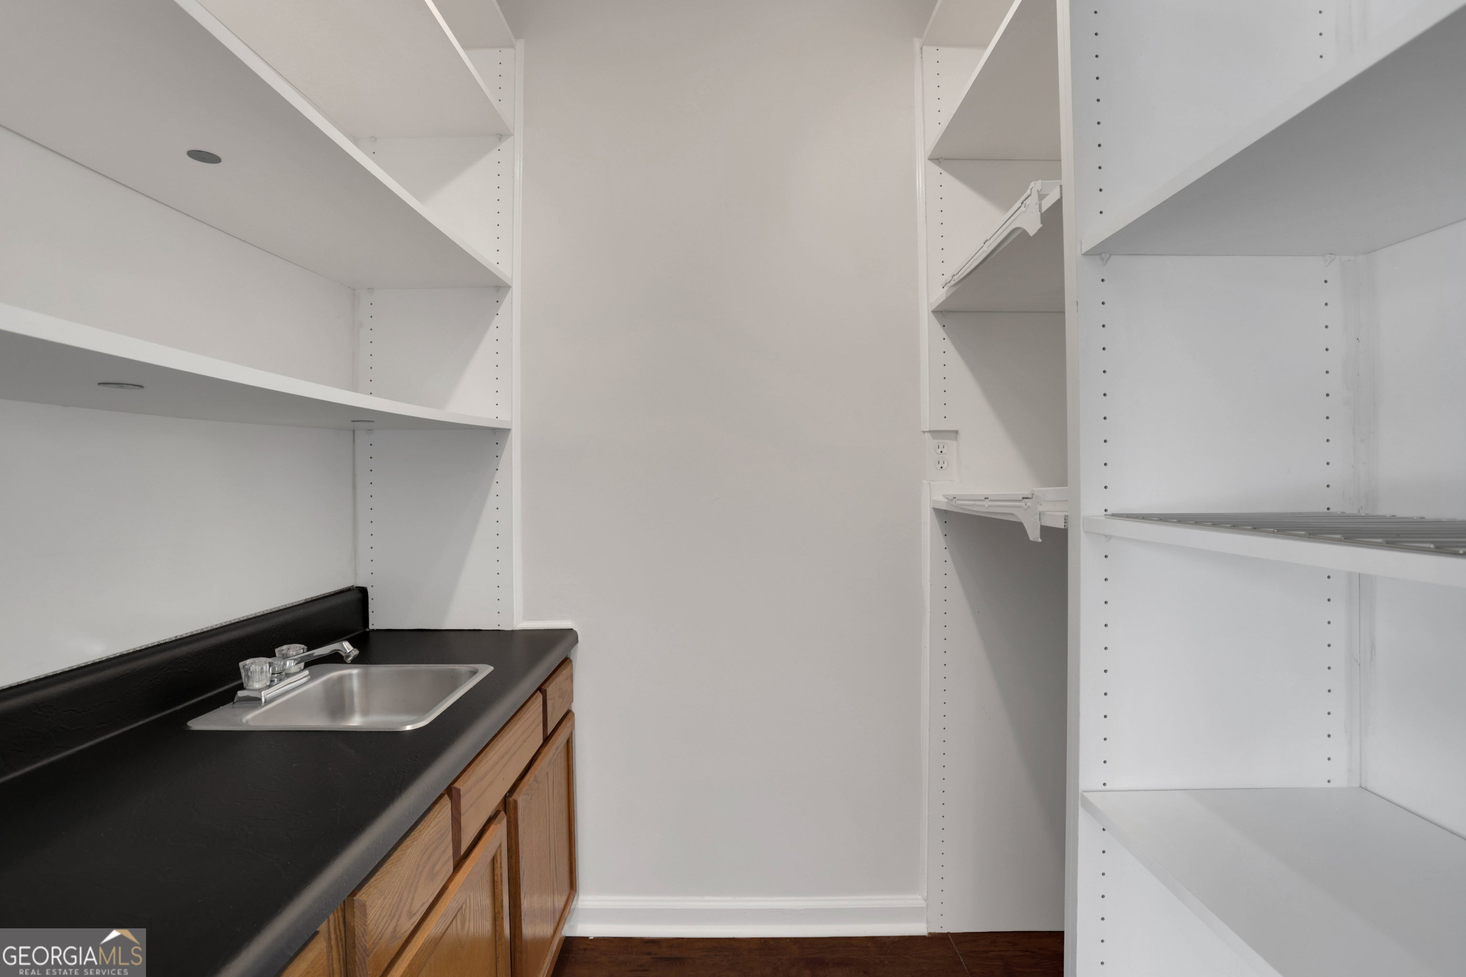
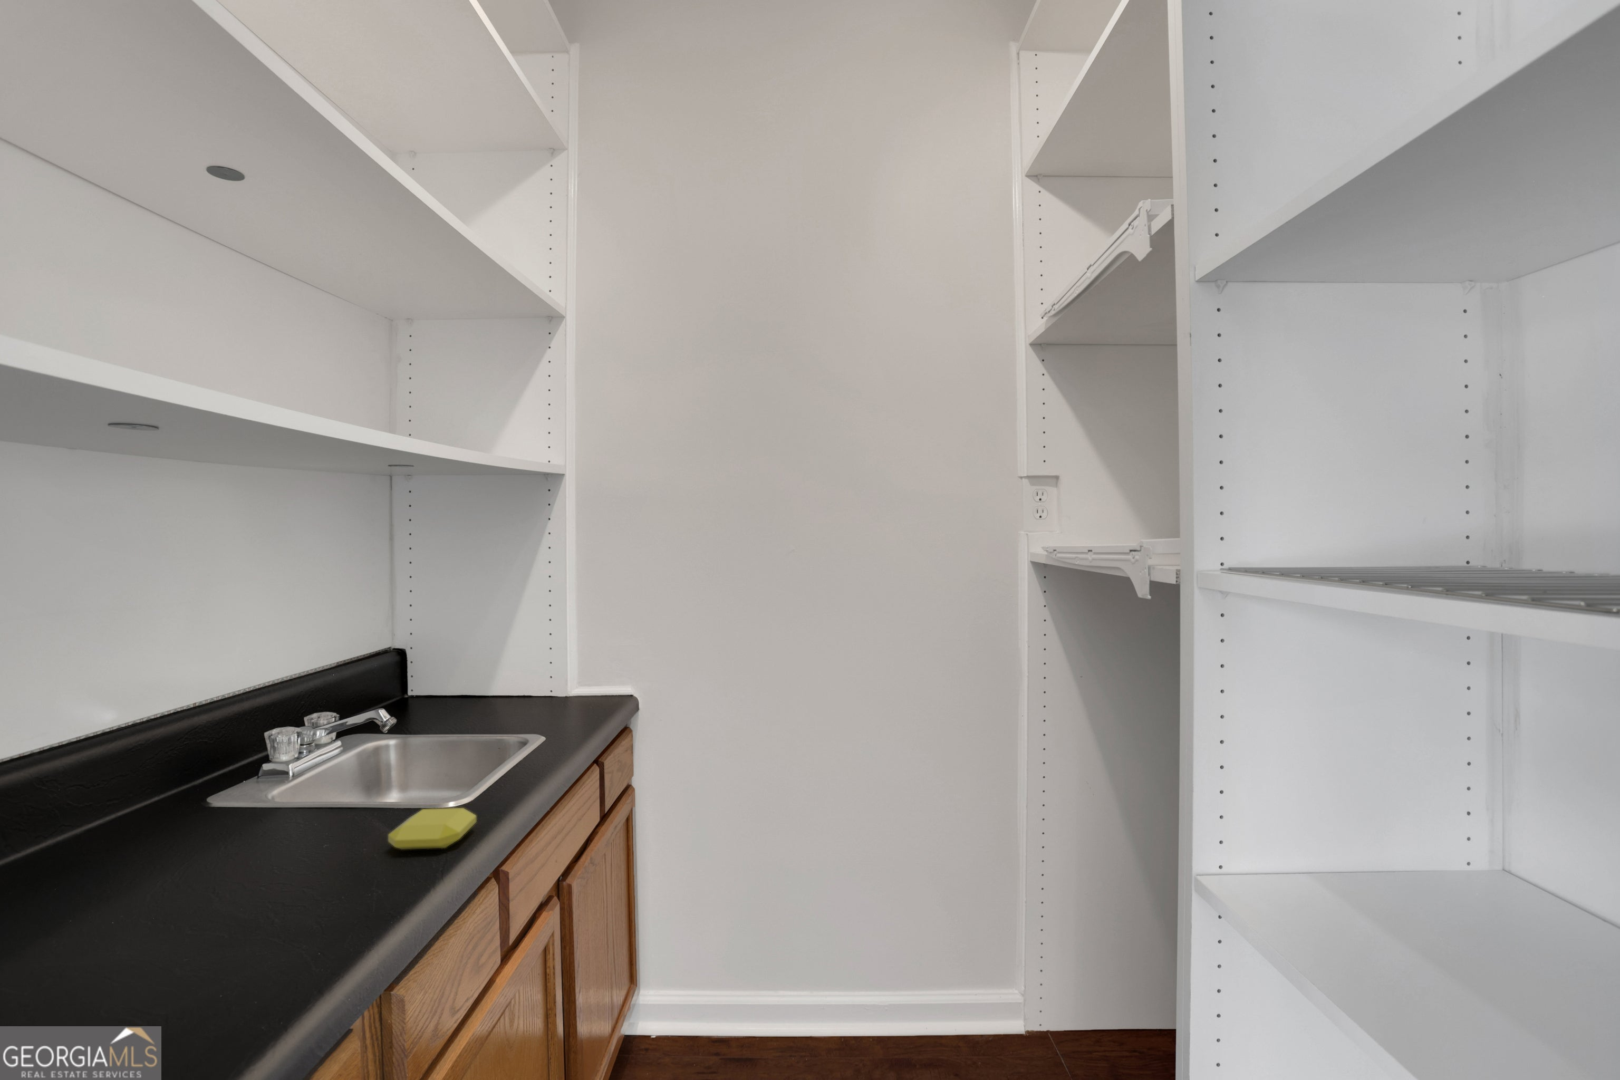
+ soap bar [388,808,476,850]
